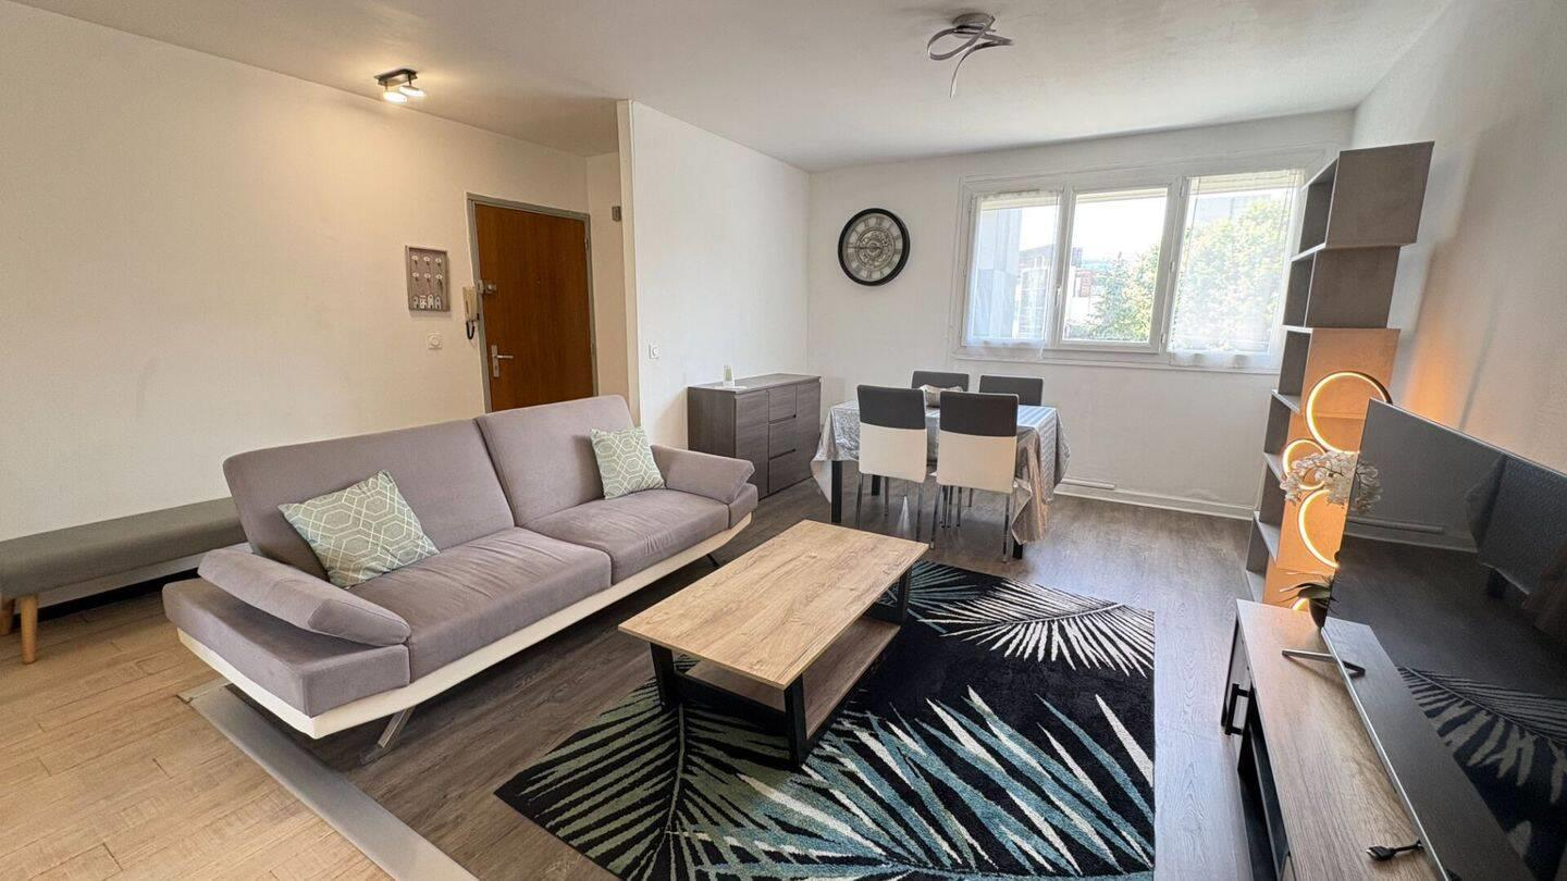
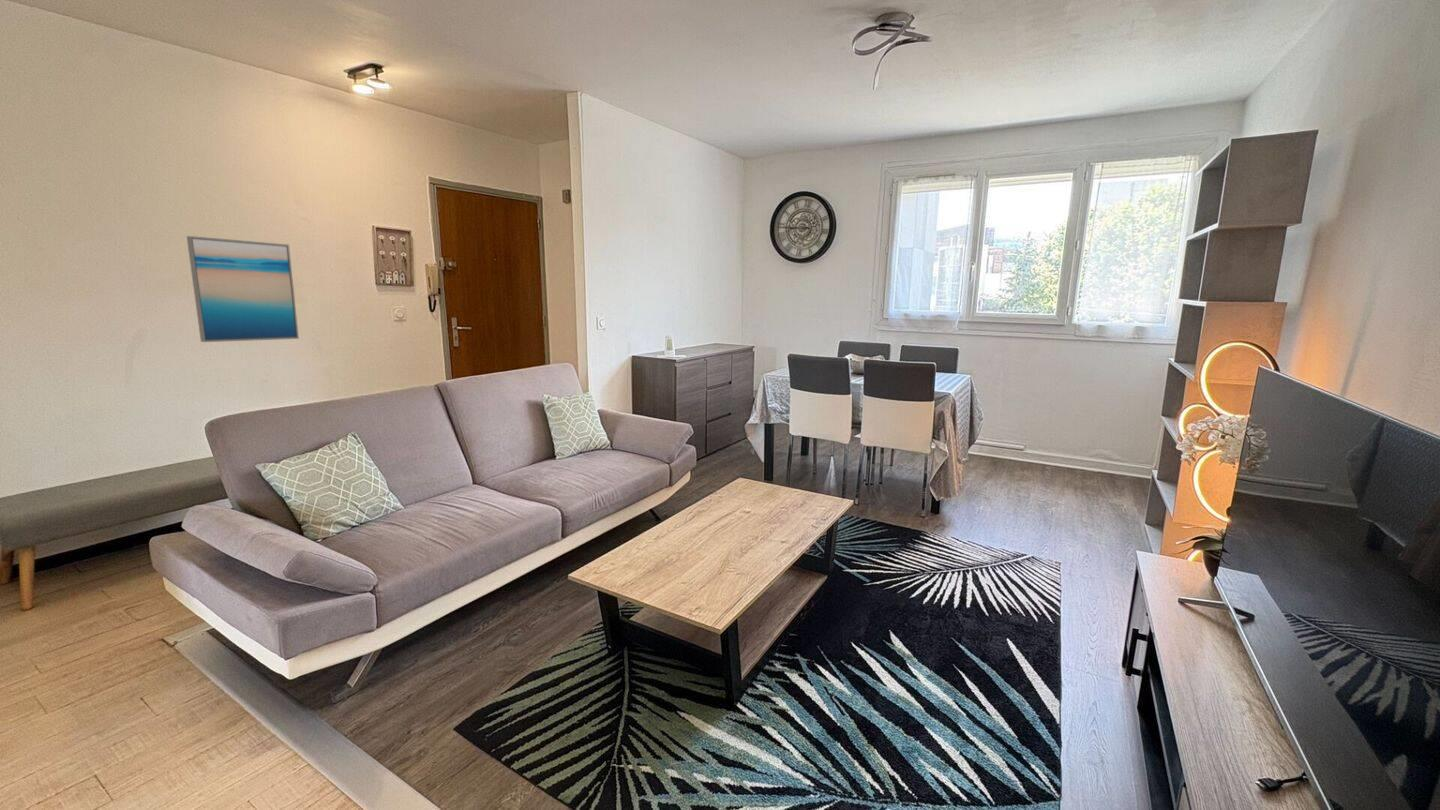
+ wall art [186,235,300,343]
